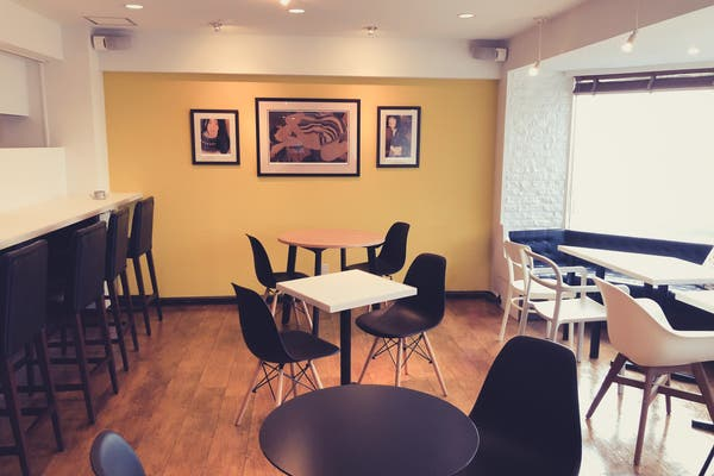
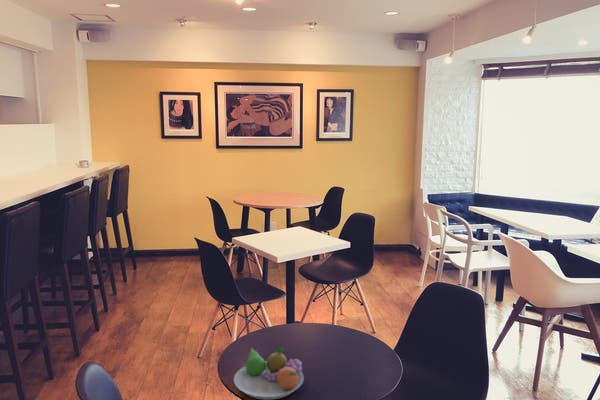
+ fruit bowl [233,347,305,400]
